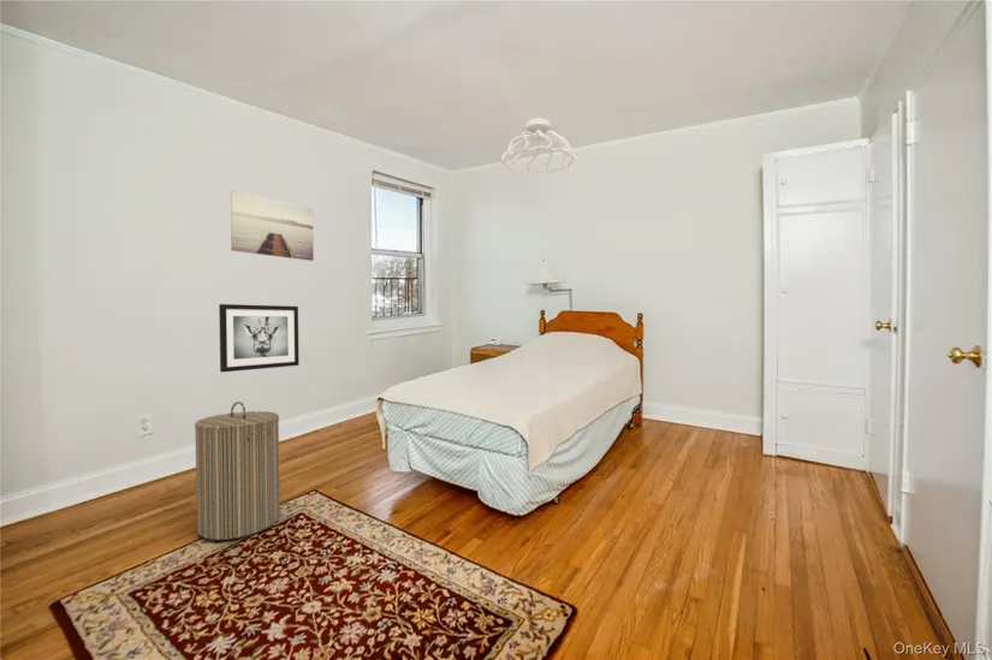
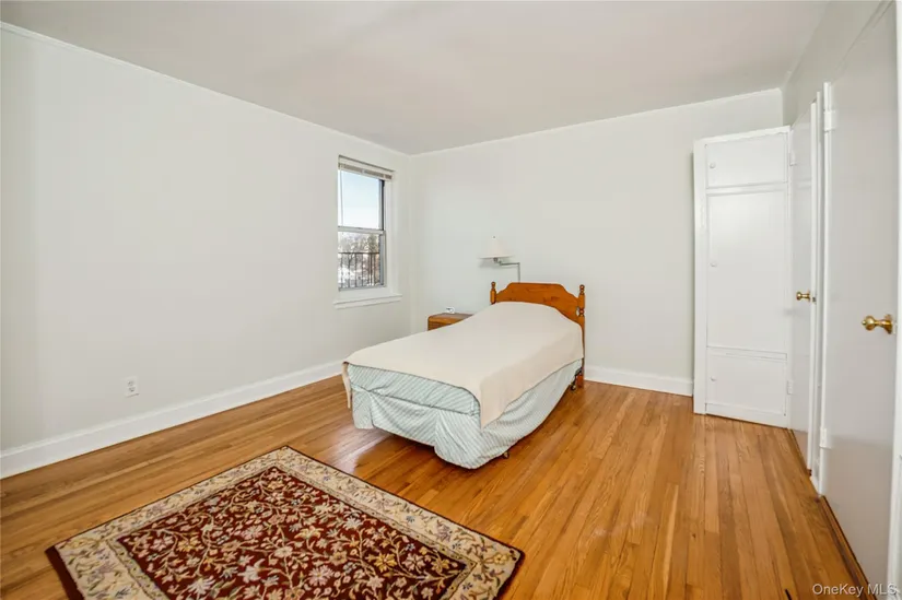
- ceiling light fixture [500,118,577,176]
- wall art [218,303,301,374]
- wall art [230,189,315,262]
- laundry hamper [194,400,280,541]
